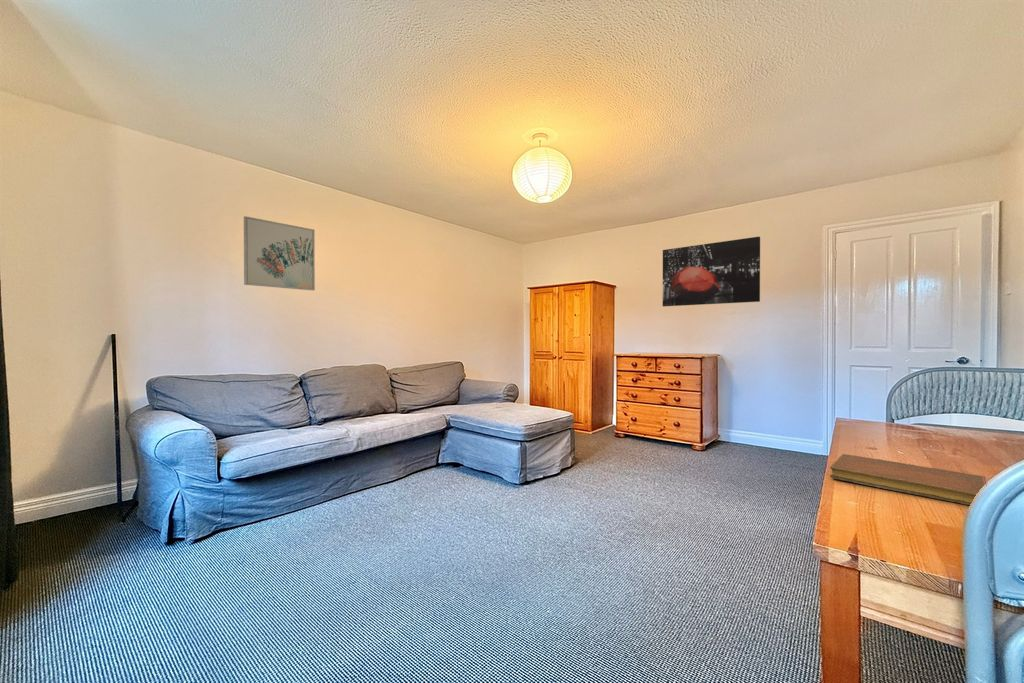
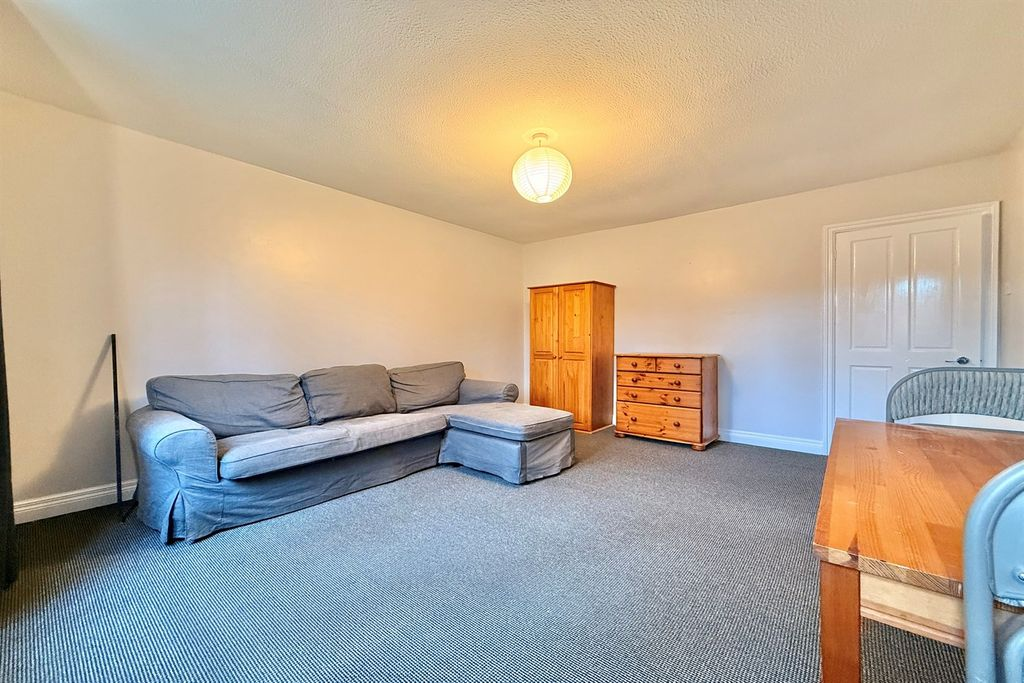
- notebook [829,453,987,506]
- wall art [662,236,761,307]
- wall art [243,215,316,292]
